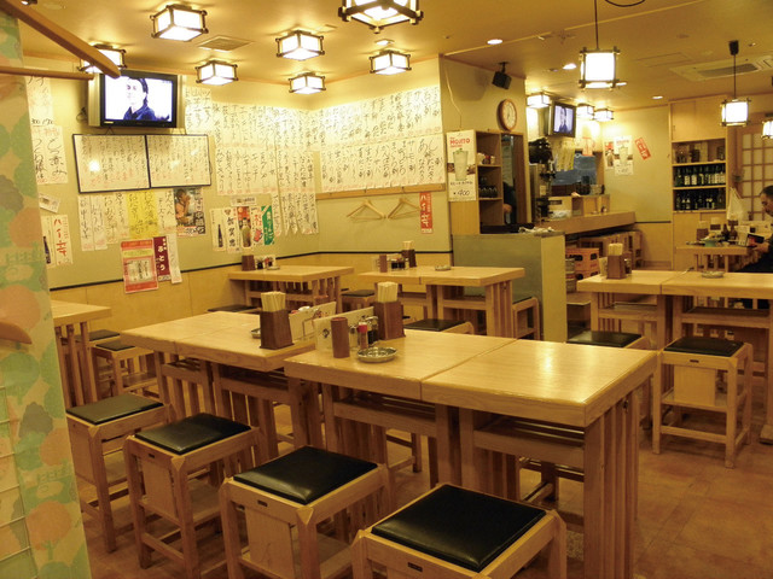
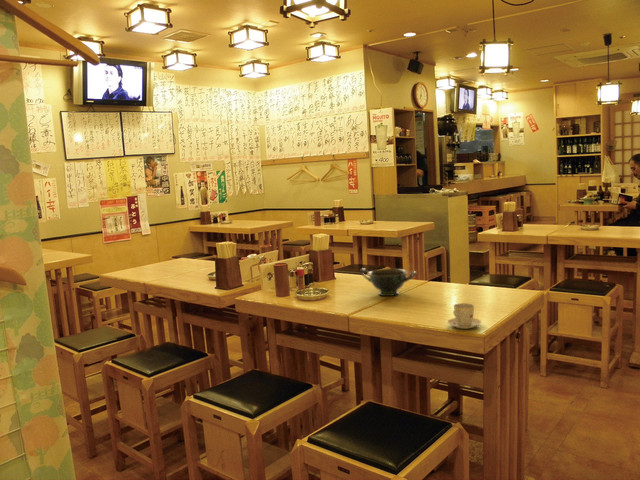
+ bowl [359,267,418,297]
+ teacup [446,302,483,330]
